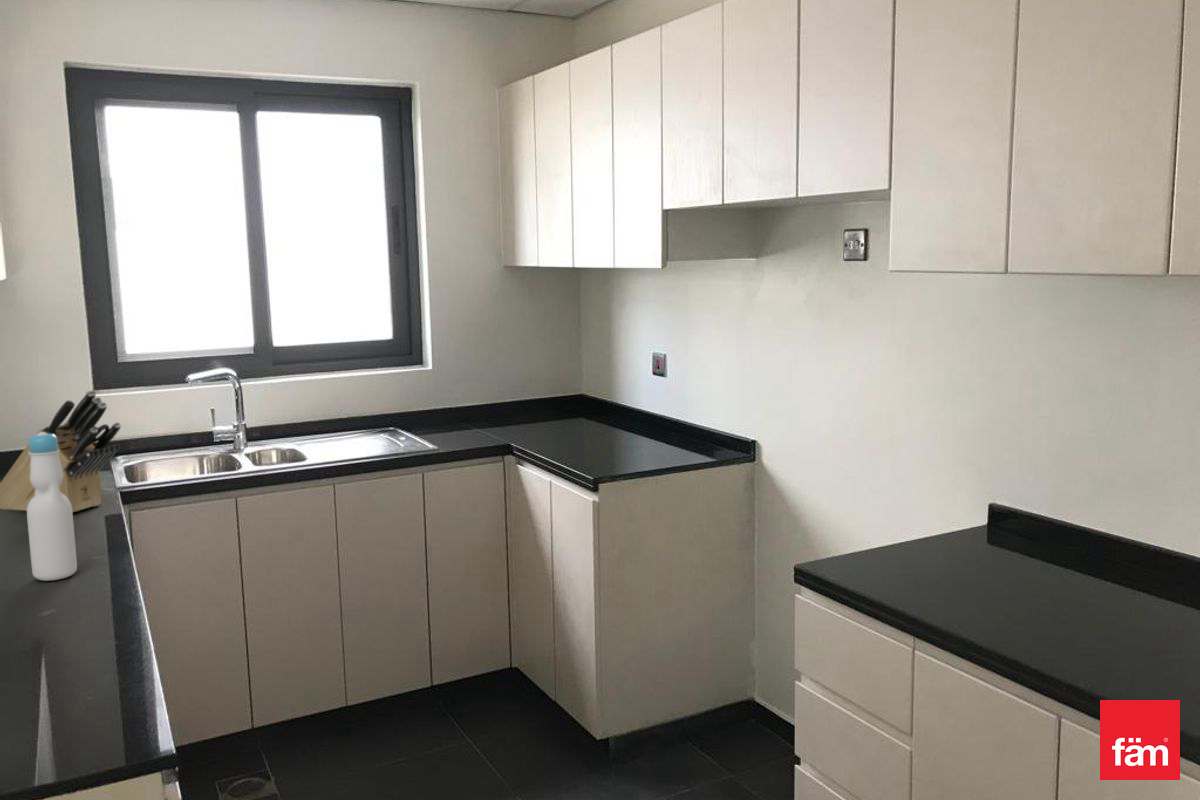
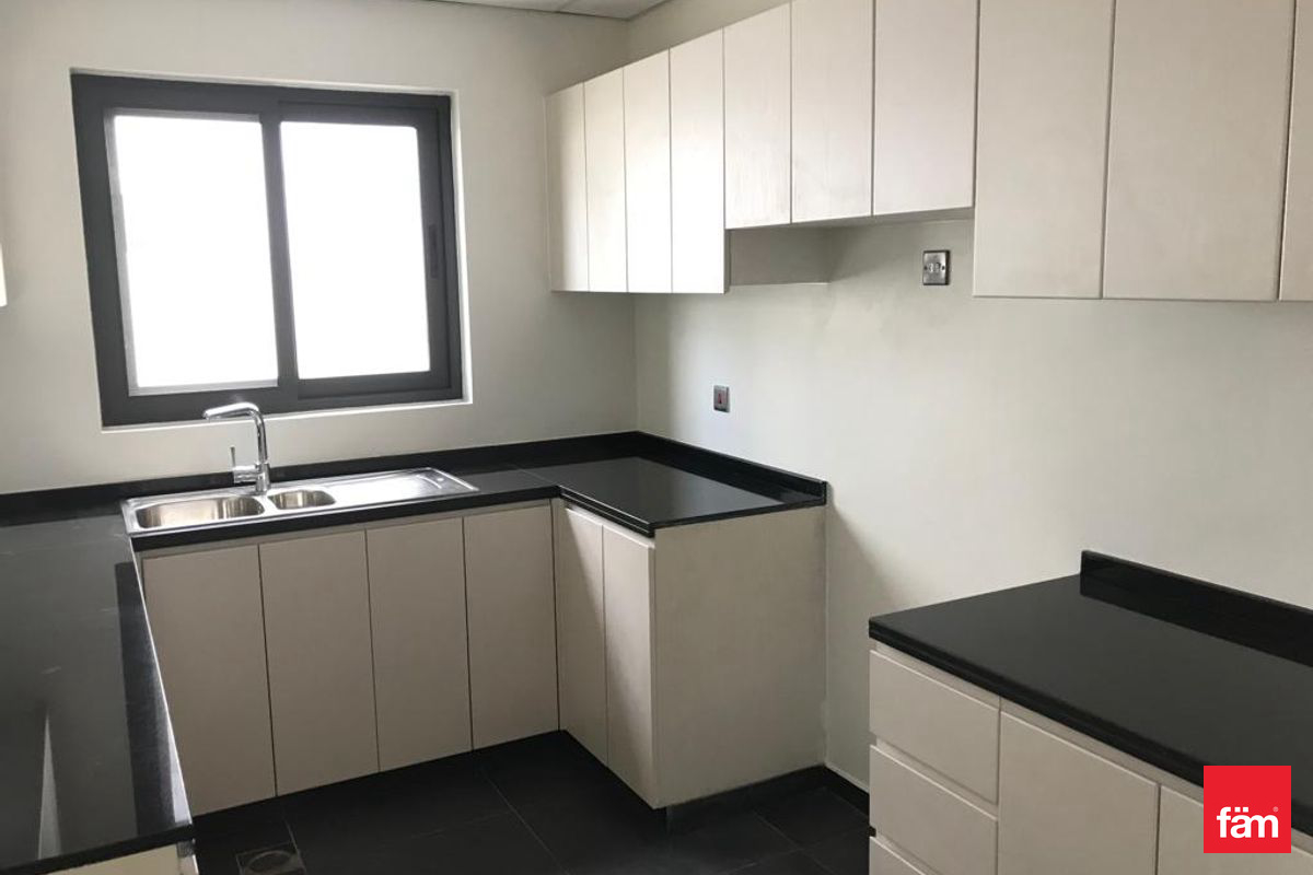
- bottle [26,432,78,582]
- knife block [0,389,122,513]
